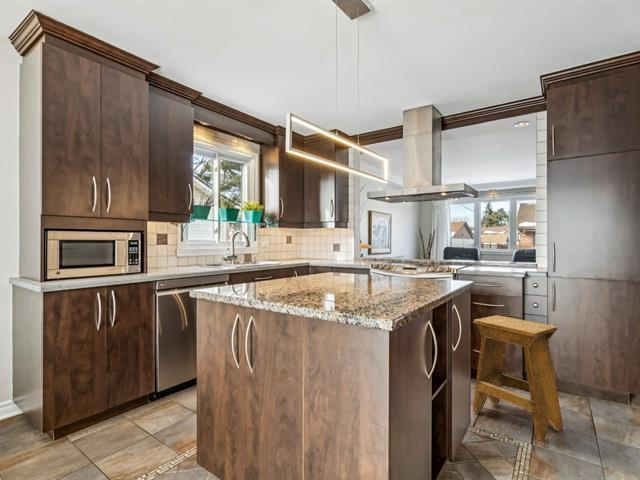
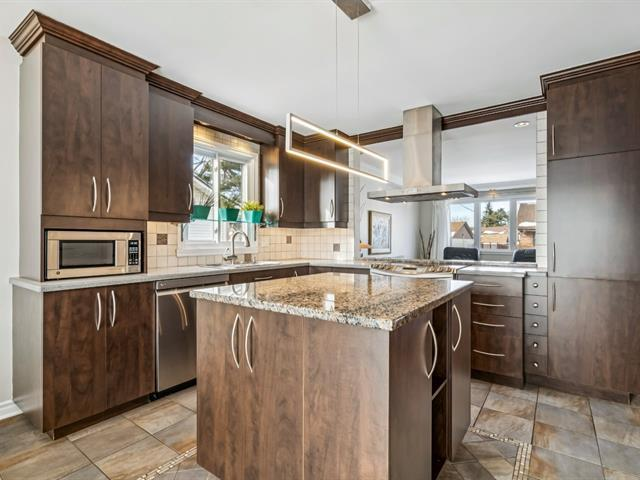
- stool [472,314,564,443]
